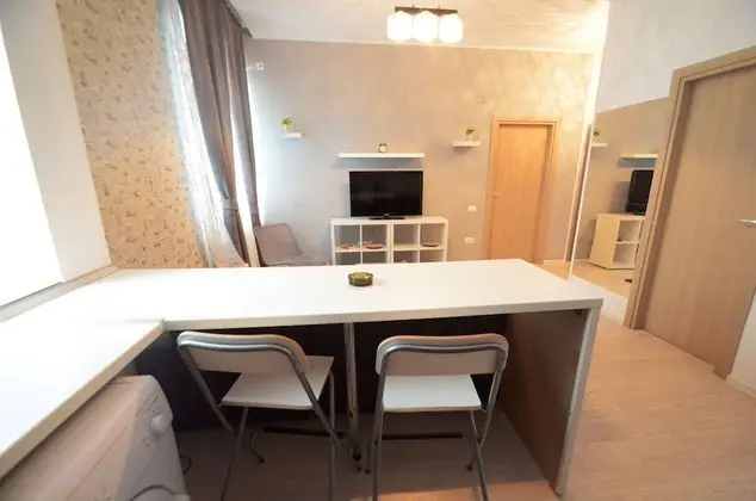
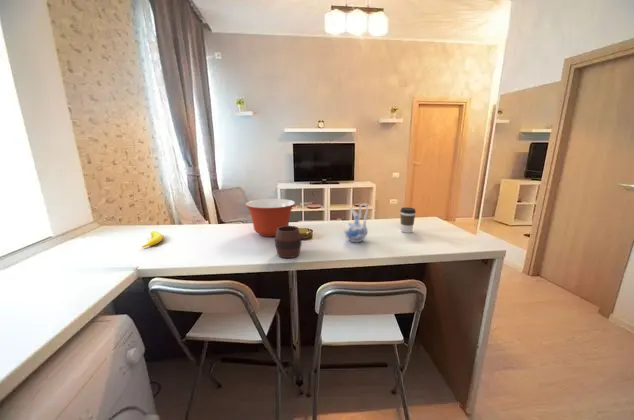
+ coffee cup [399,207,417,234]
+ mixing bowl [244,198,296,238]
+ ceramic pitcher [343,203,369,243]
+ banana [141,230,164,248]
+ cup [274,225,302,259]
